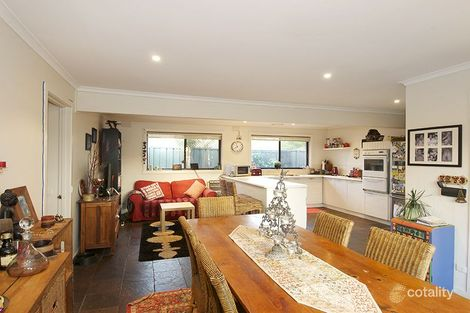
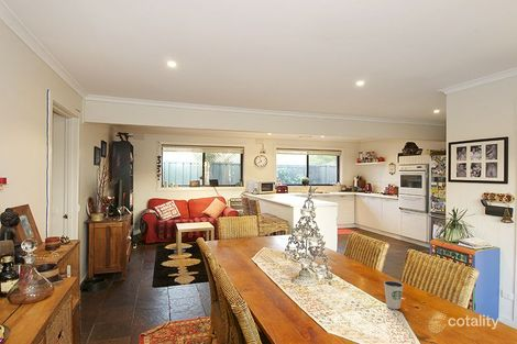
+ dixie cup [383,279,405,310]
